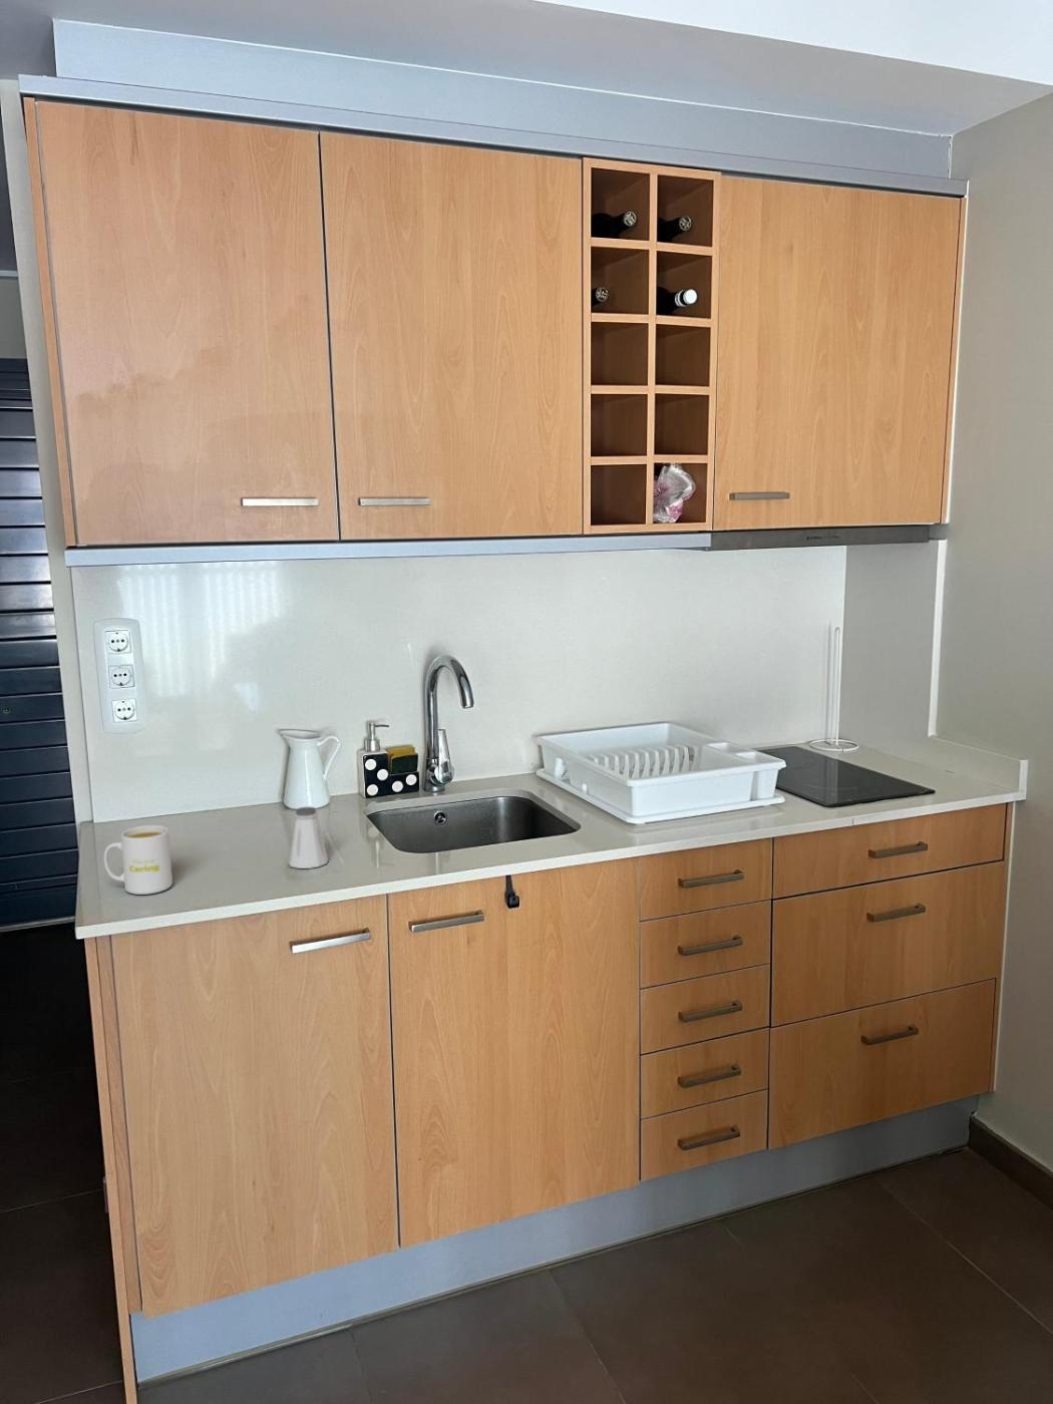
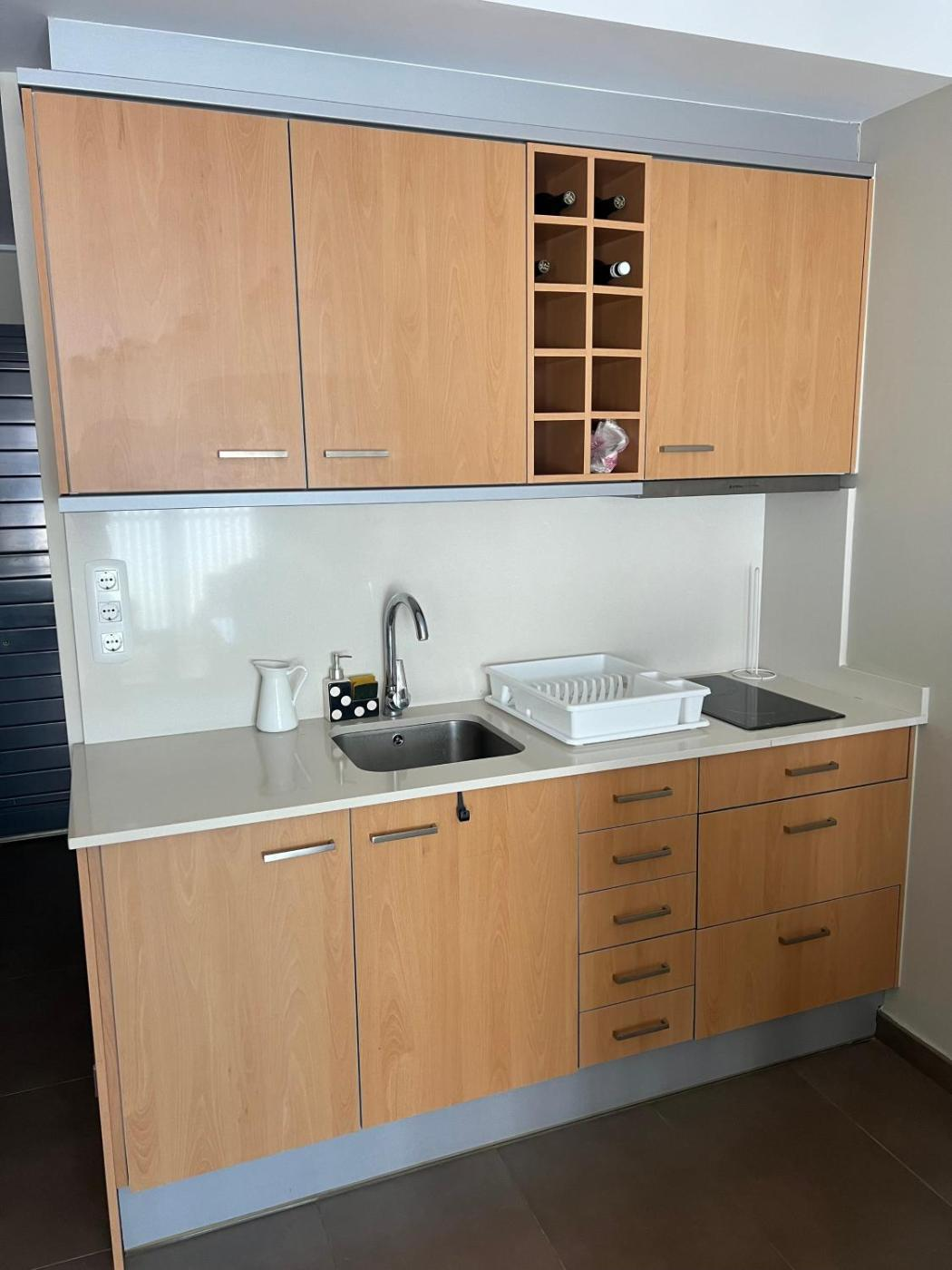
- saltshaker [286,806,330,869]
- mug [103,825,174,895]
